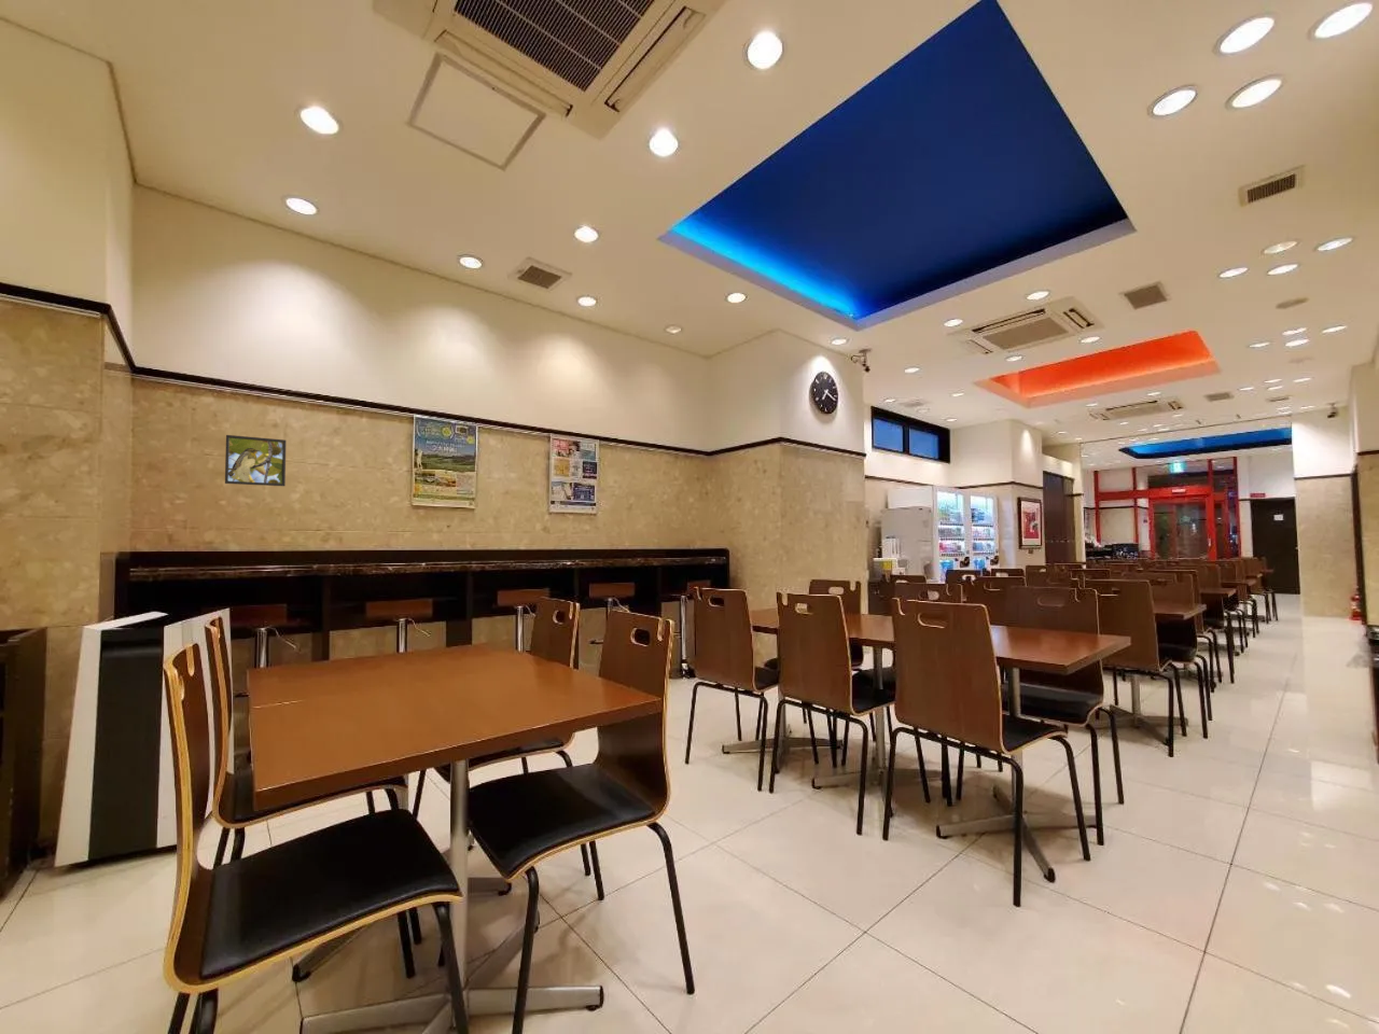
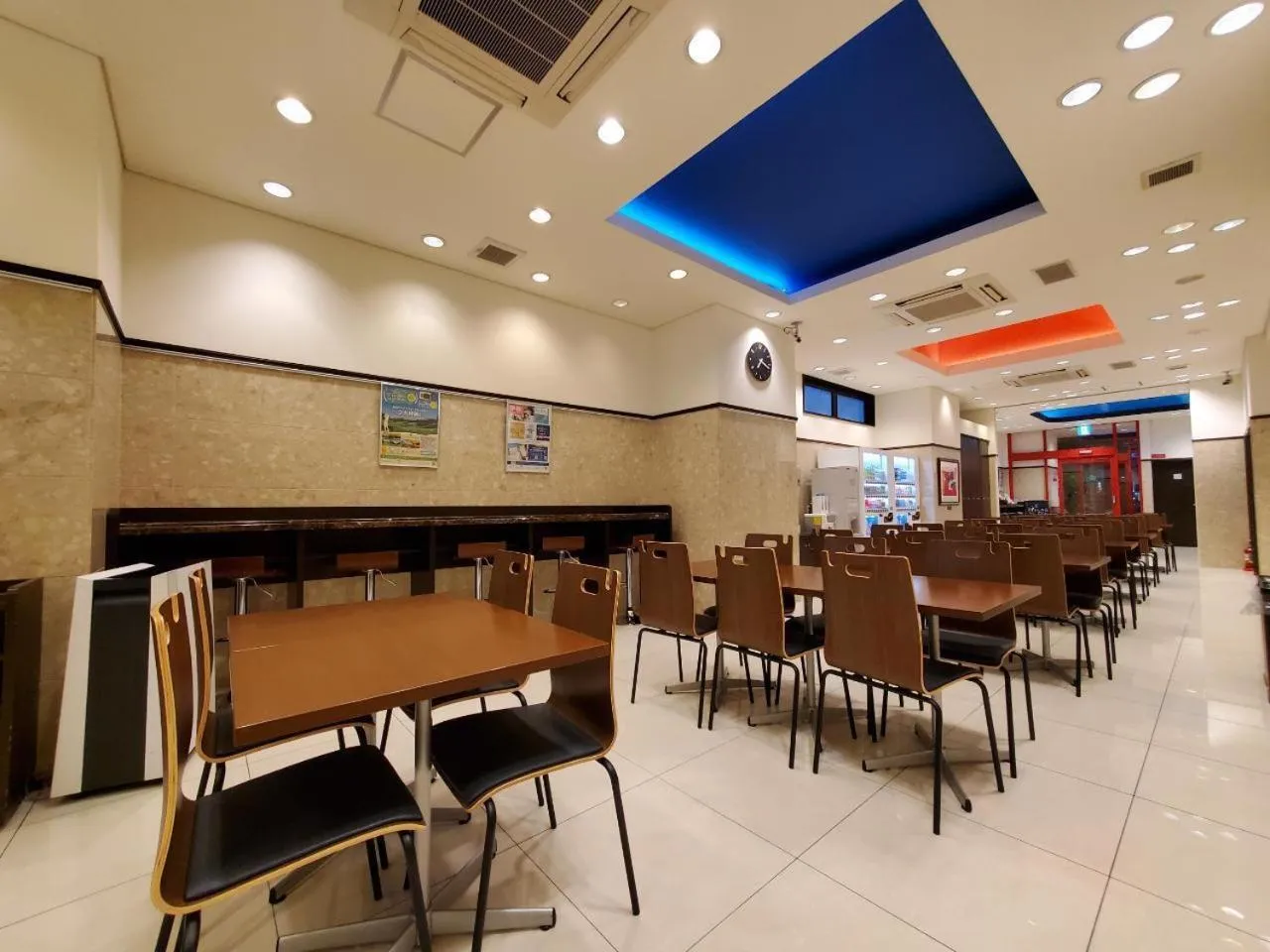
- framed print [224,434,288,487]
